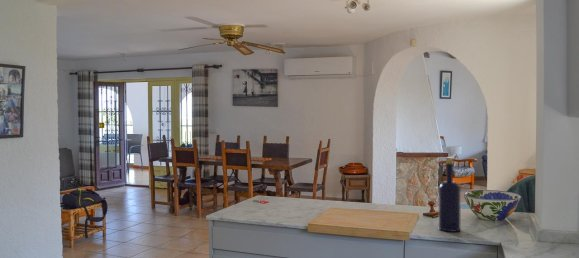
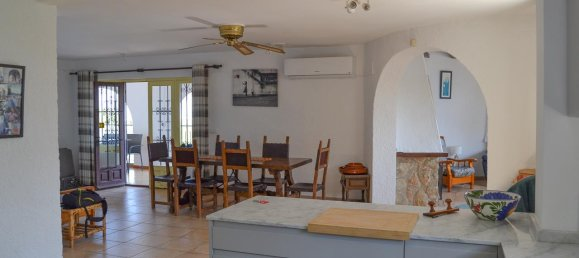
- bottle [438,157,462,233]
